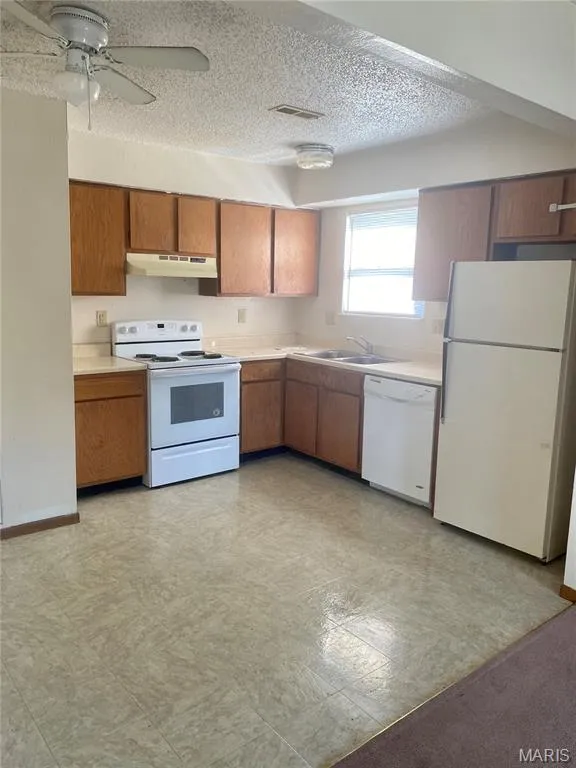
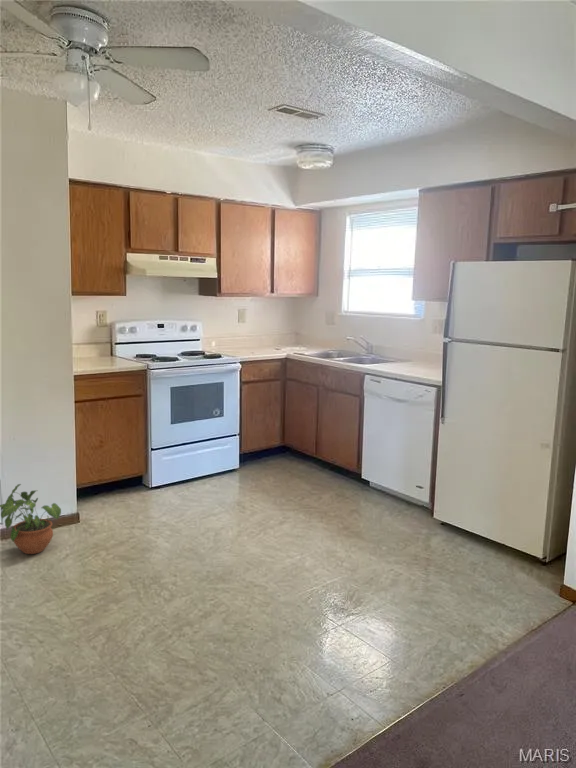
+ potted plant [0,483,62,555]
